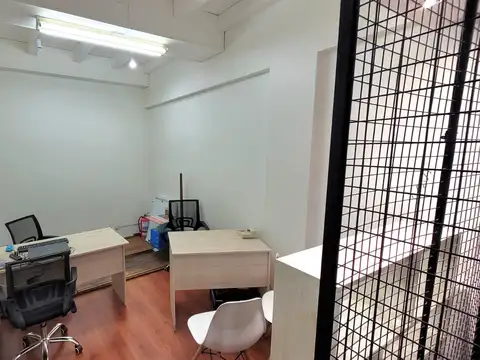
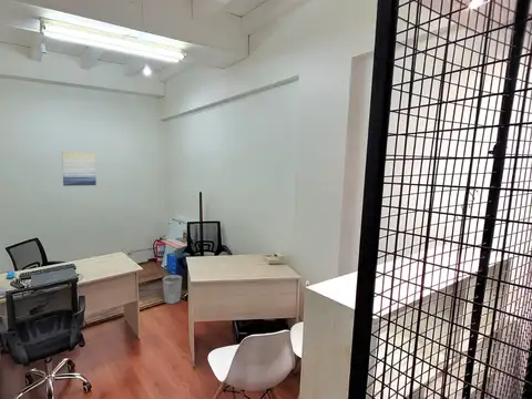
+ wall art [61,151,98,187]
+ wastebasket [162,274,183,305]
